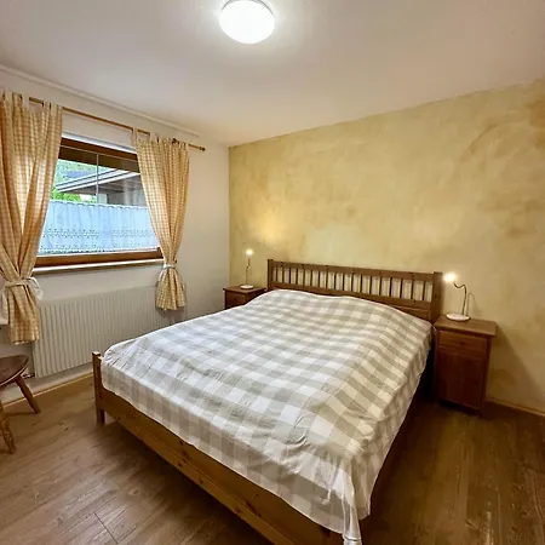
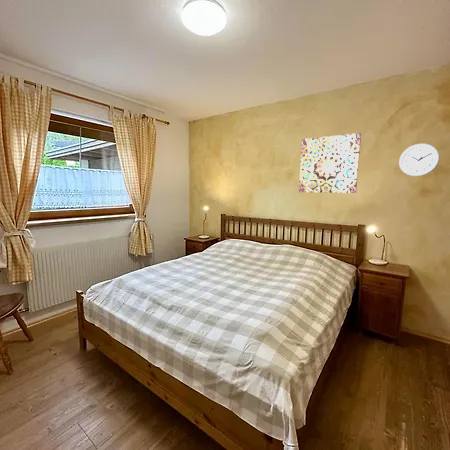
+ wall clock [398,143,441,178]
+ wall art [298,132,362,194]
